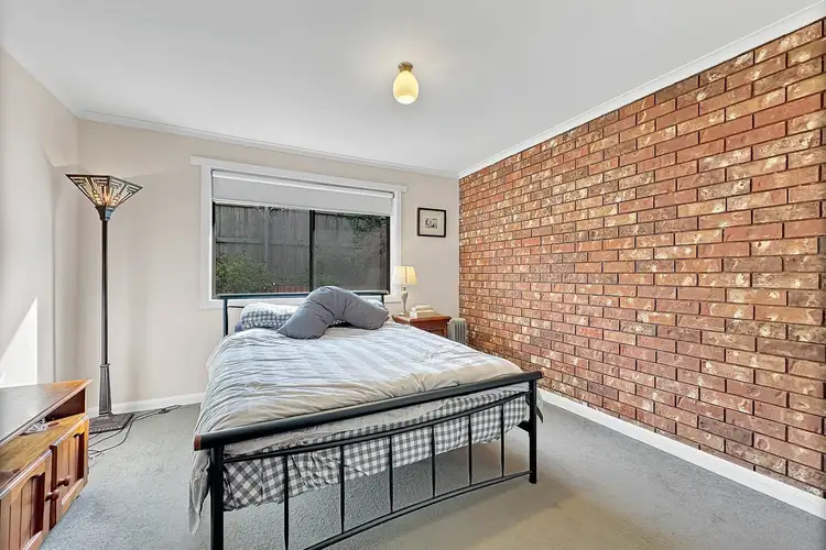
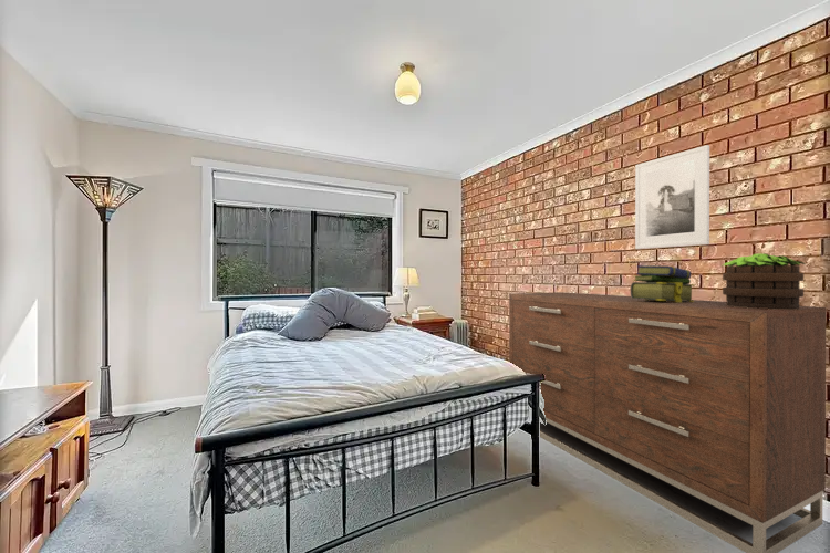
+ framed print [634,144,710,250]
+ potted plant [722,252,808,310]
+ stack of books [630,264,696,302]
+ dresser [508,291,827,553]
